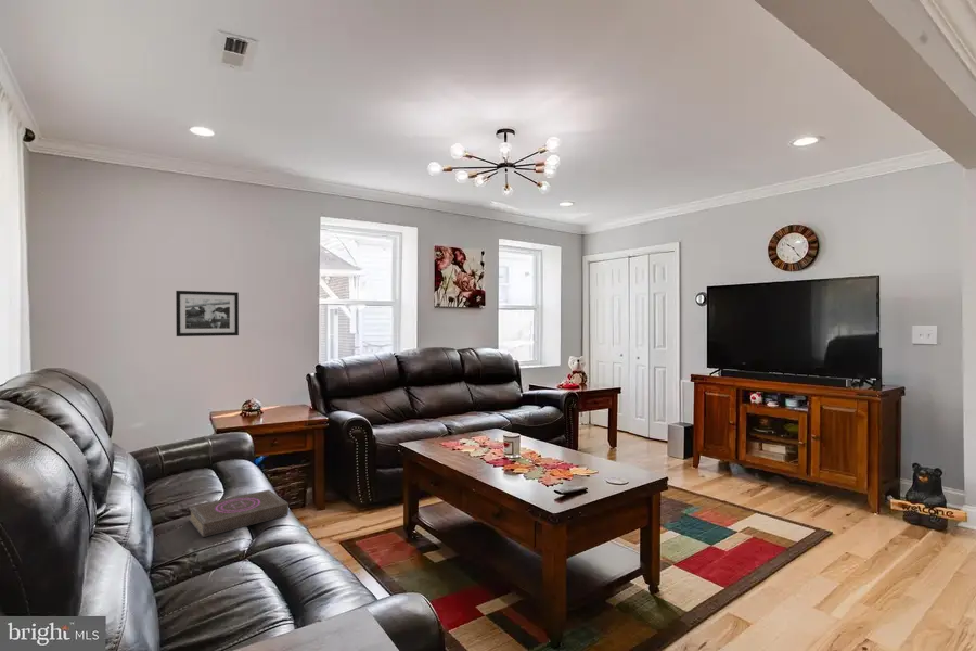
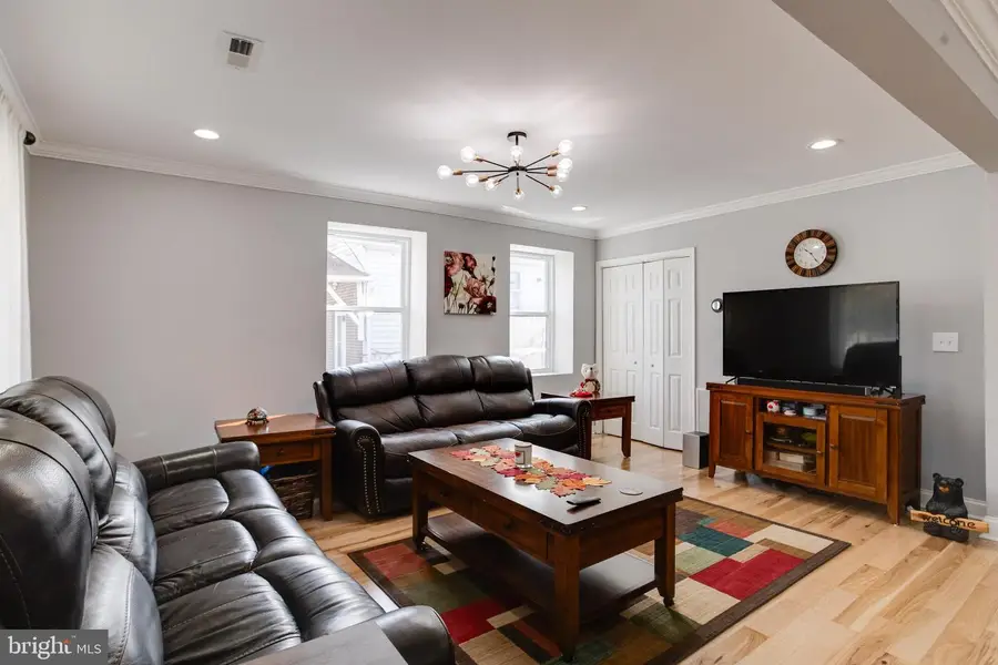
- picture frame [175,290,240,337]
- book [188,488,290,538]
